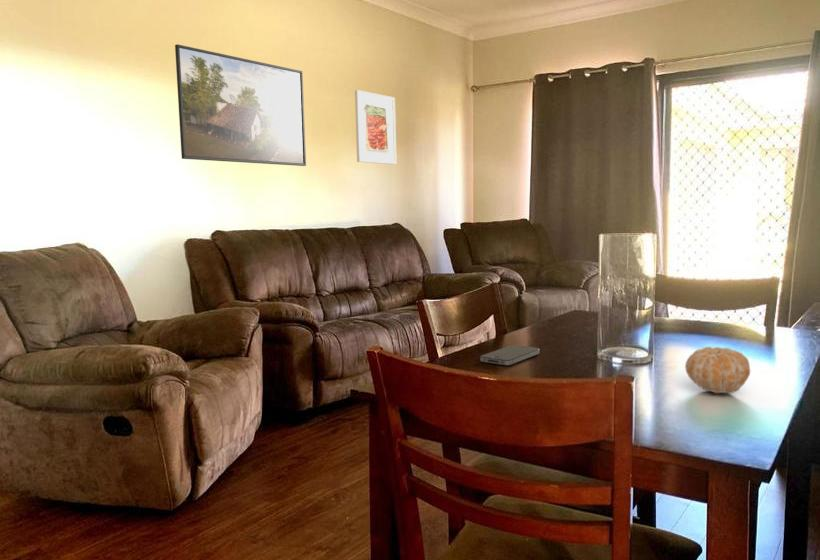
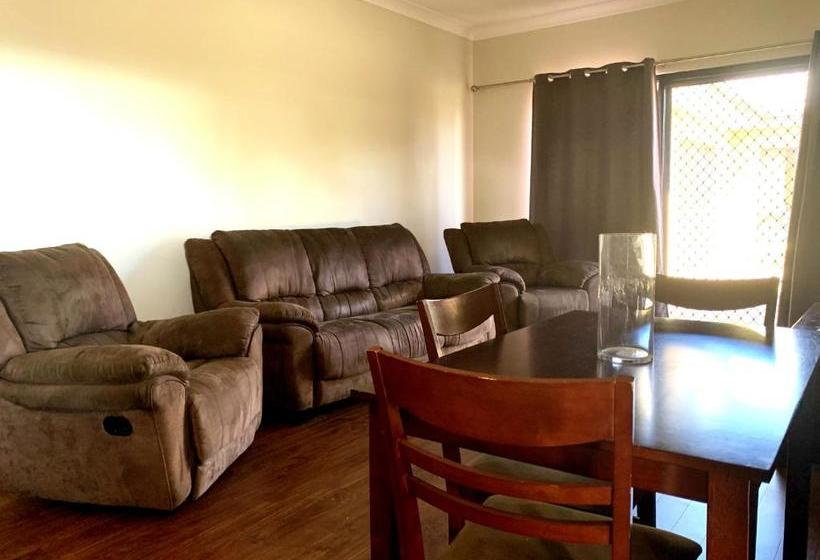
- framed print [354,89,397,165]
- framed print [174,43,307,167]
- fruit [684,346,751,395]
- smartphone [479,344,540,367]
